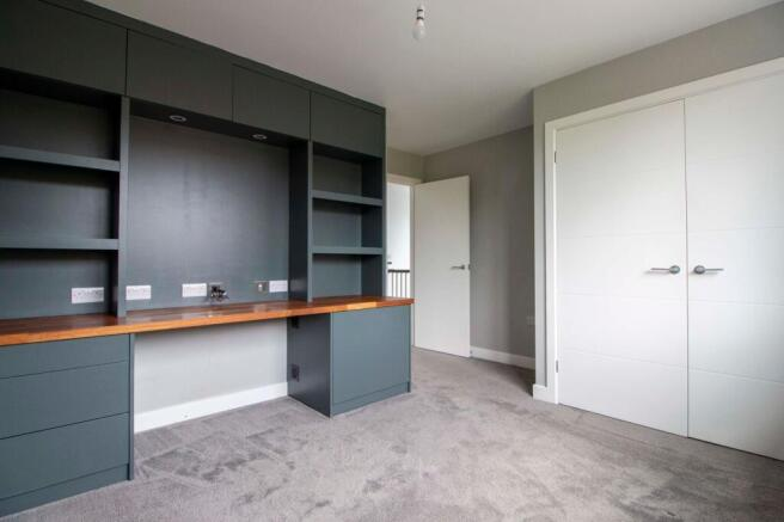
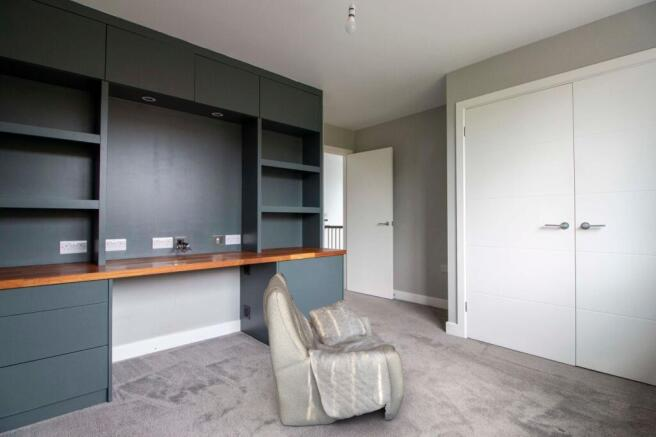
+ armchair [262,271,405,427]
